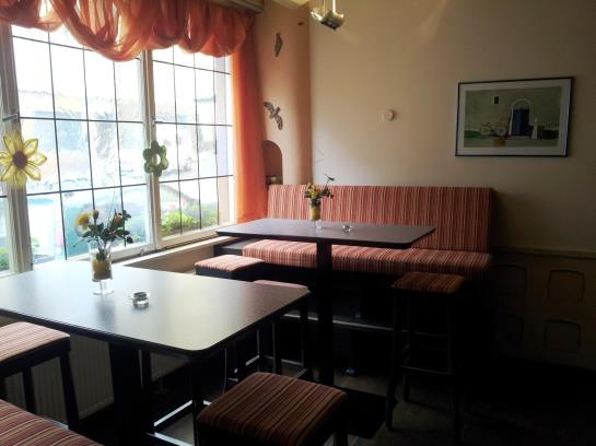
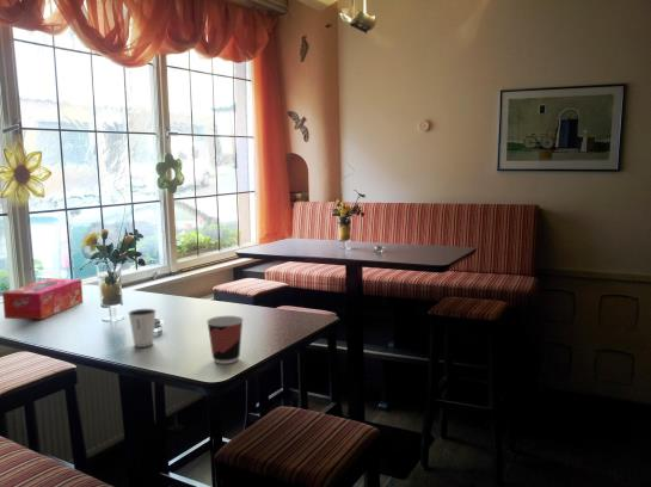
+ dixie cup [127,308,158,349]
+ cup [205,315,245,365]
+ tissue box [1,277,84,321]
